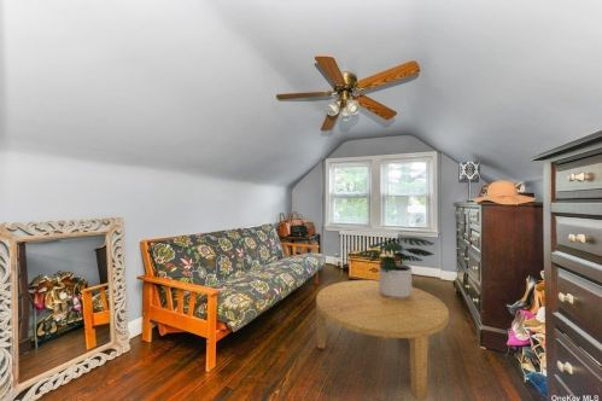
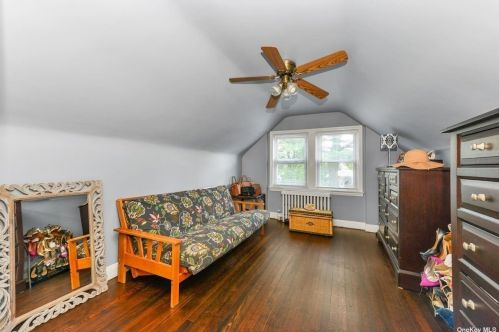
- potted plant [355,237,436,300]
- coffee table [315,279,450,401]
